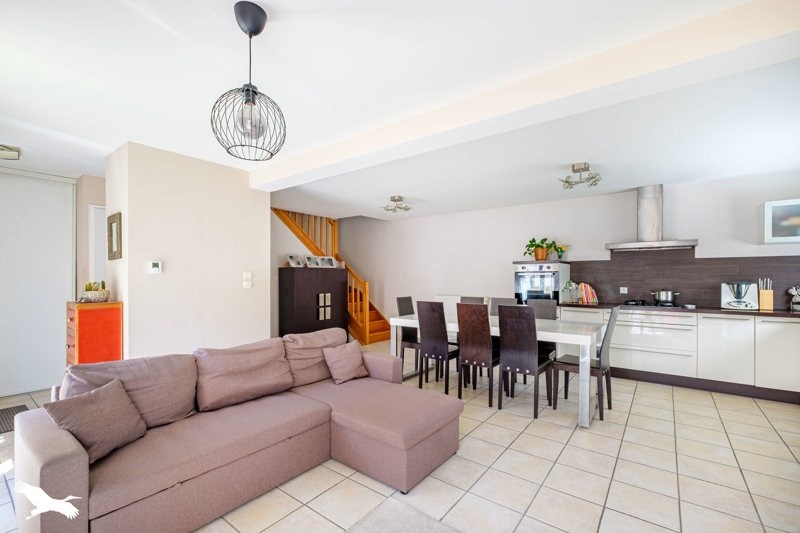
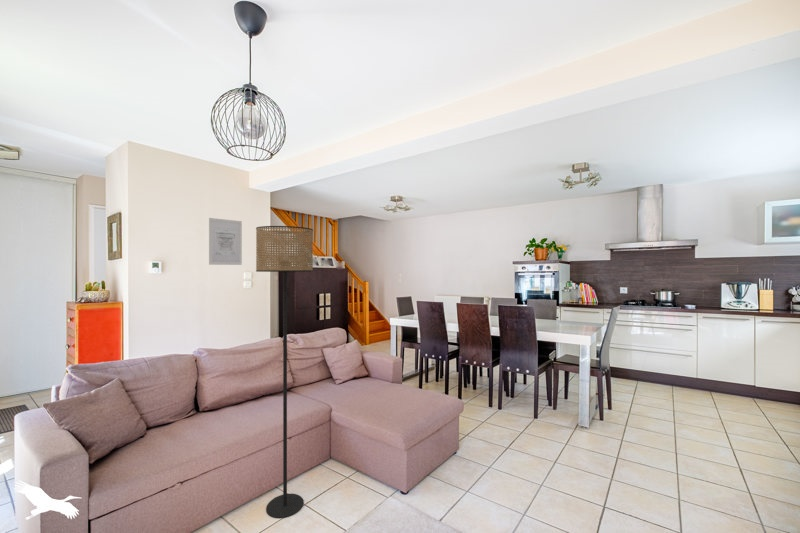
+ wall art [208,217,243,266]
+ floor lamp [255,225,314,519]
